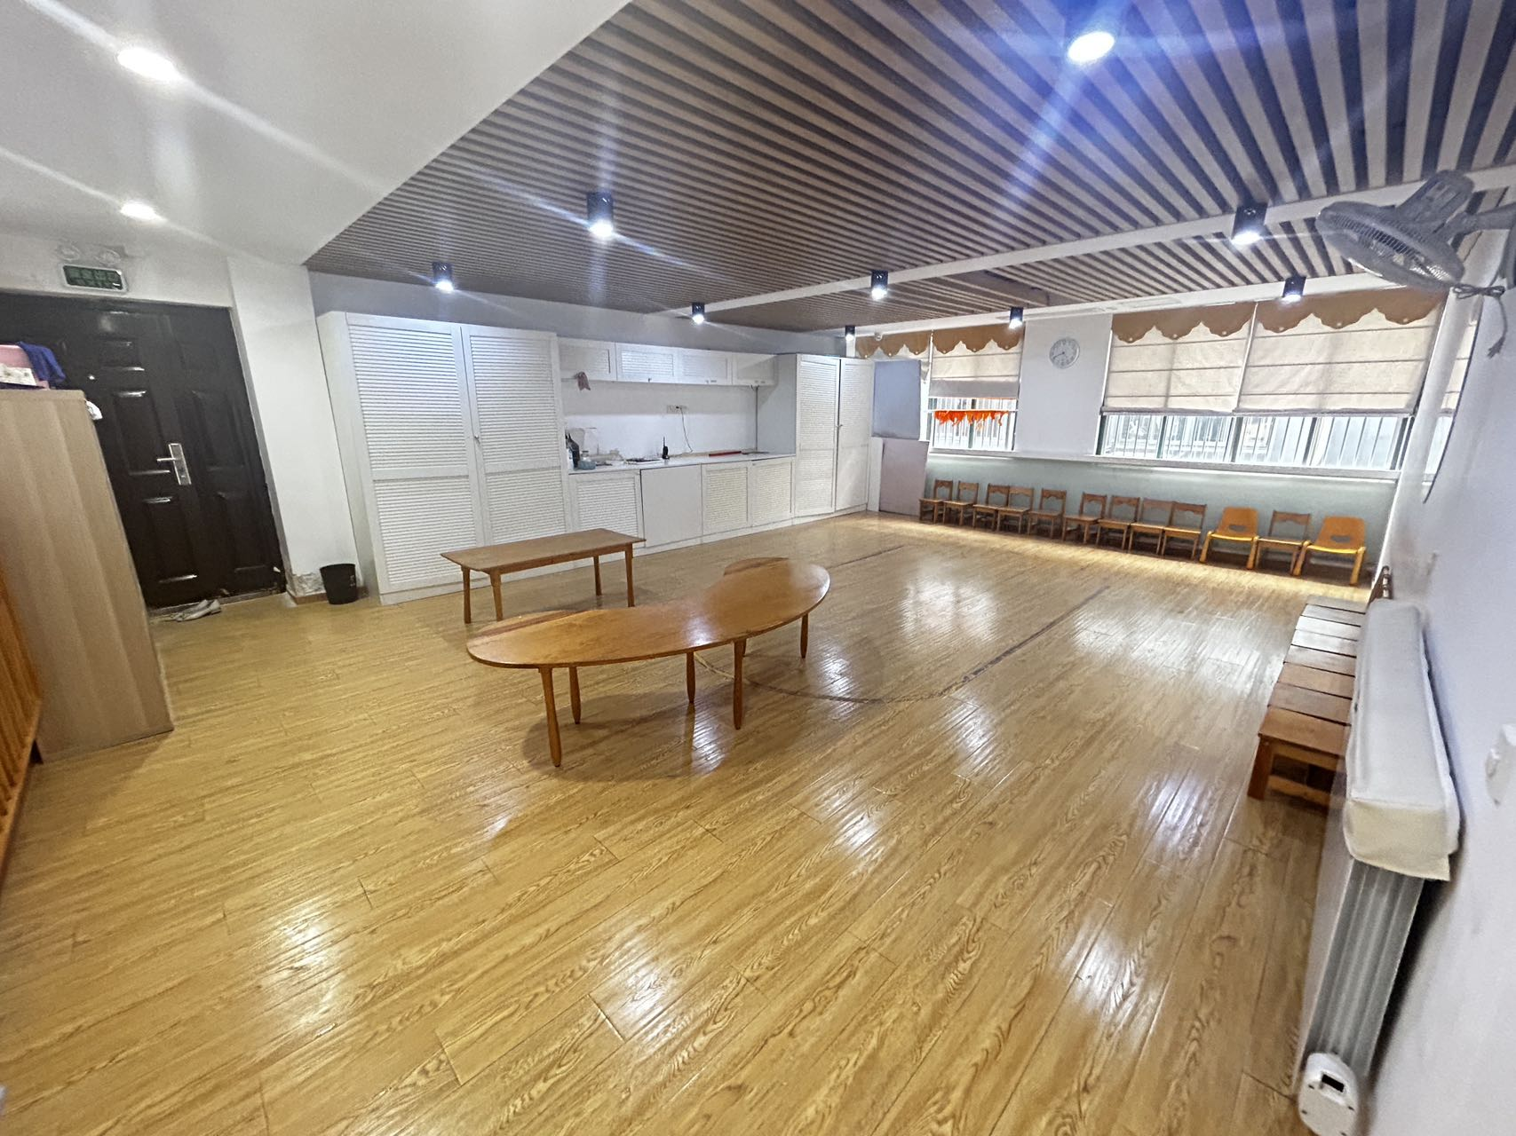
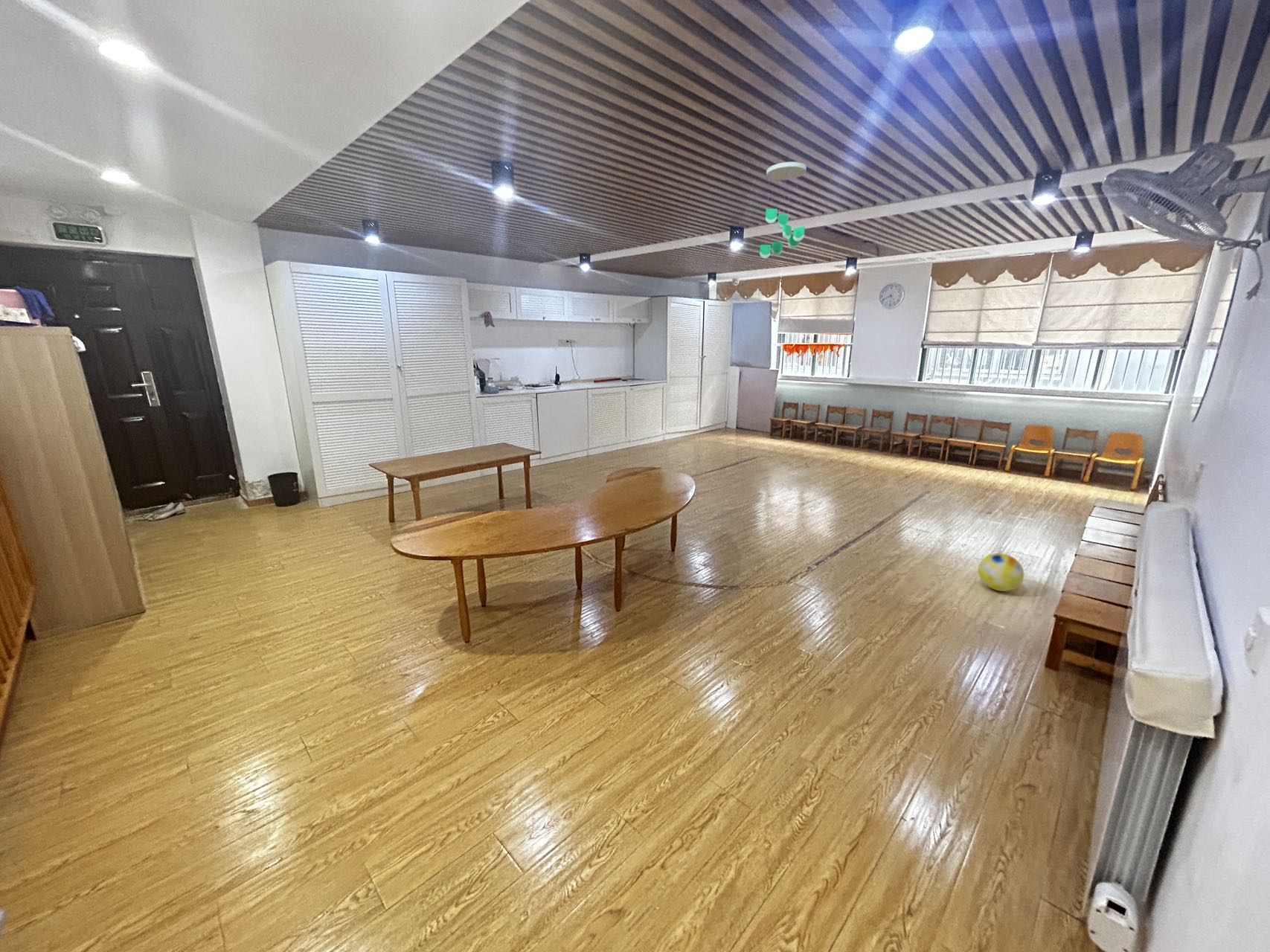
+ ball [977,553,1024,592]
+ ceiling mobile [759,161,807,260]
